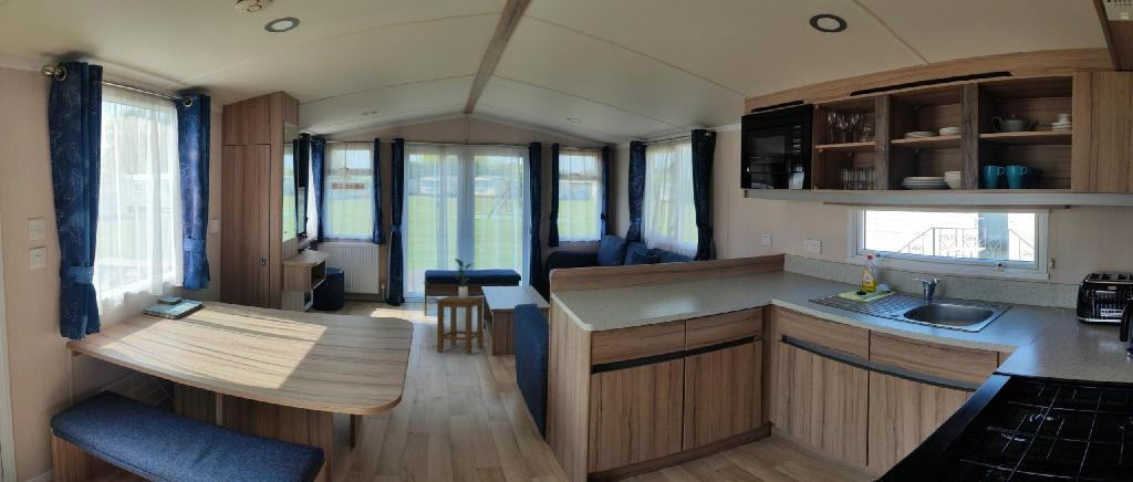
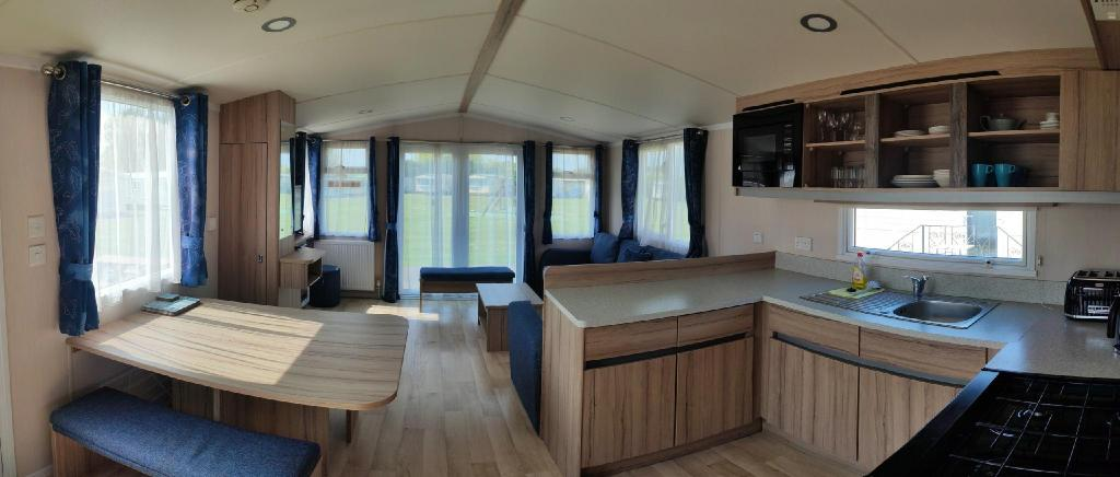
- stool [434,295,487,355]
- potted plant [454,258,475,300]
